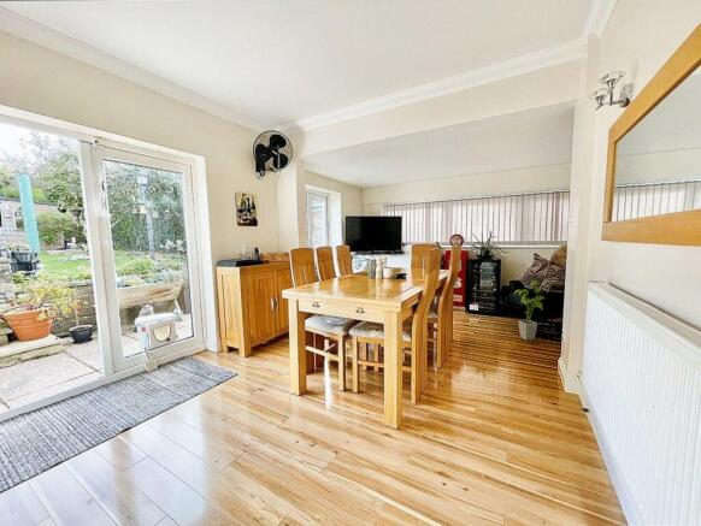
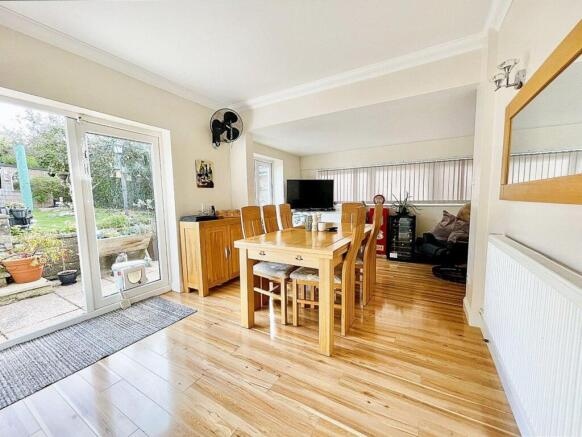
- house plant [513,279,553,341]
